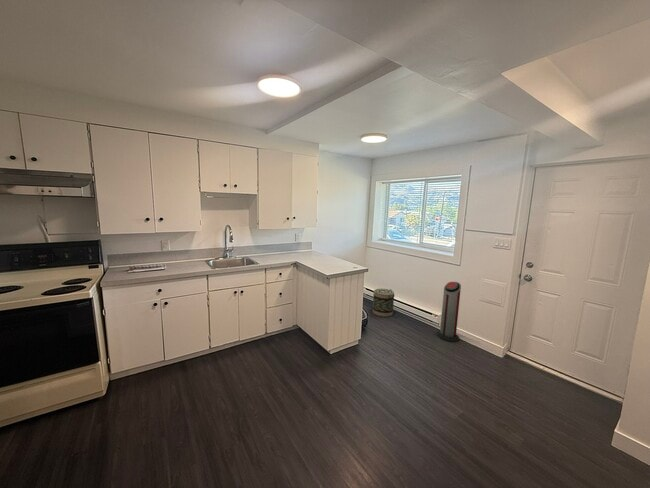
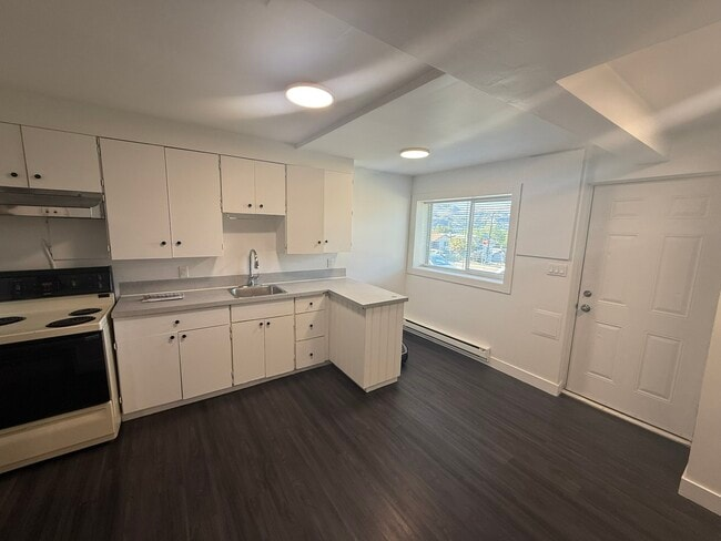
- basket [372,288,395,318]
- air purifier [436,281,462,343]
